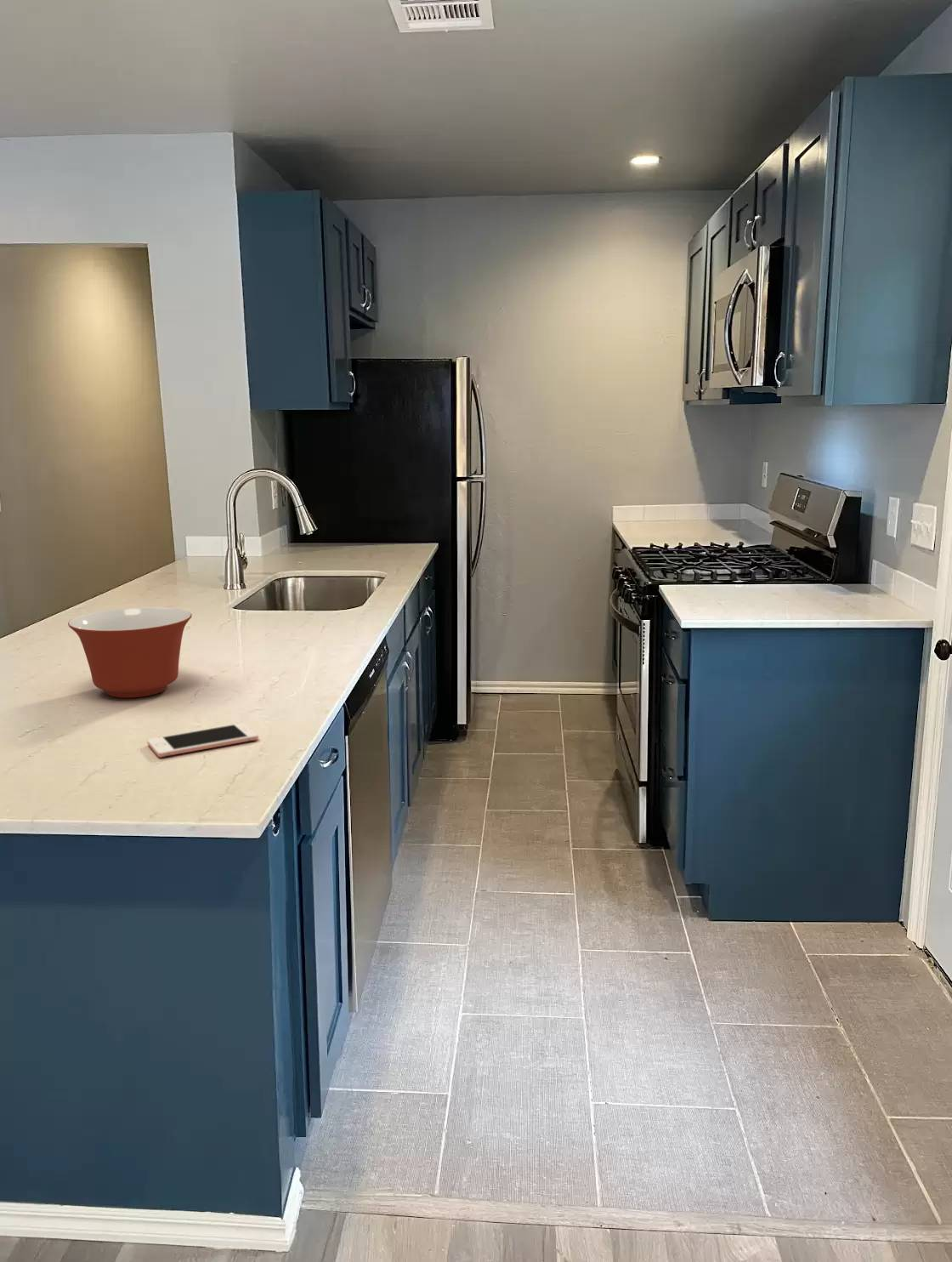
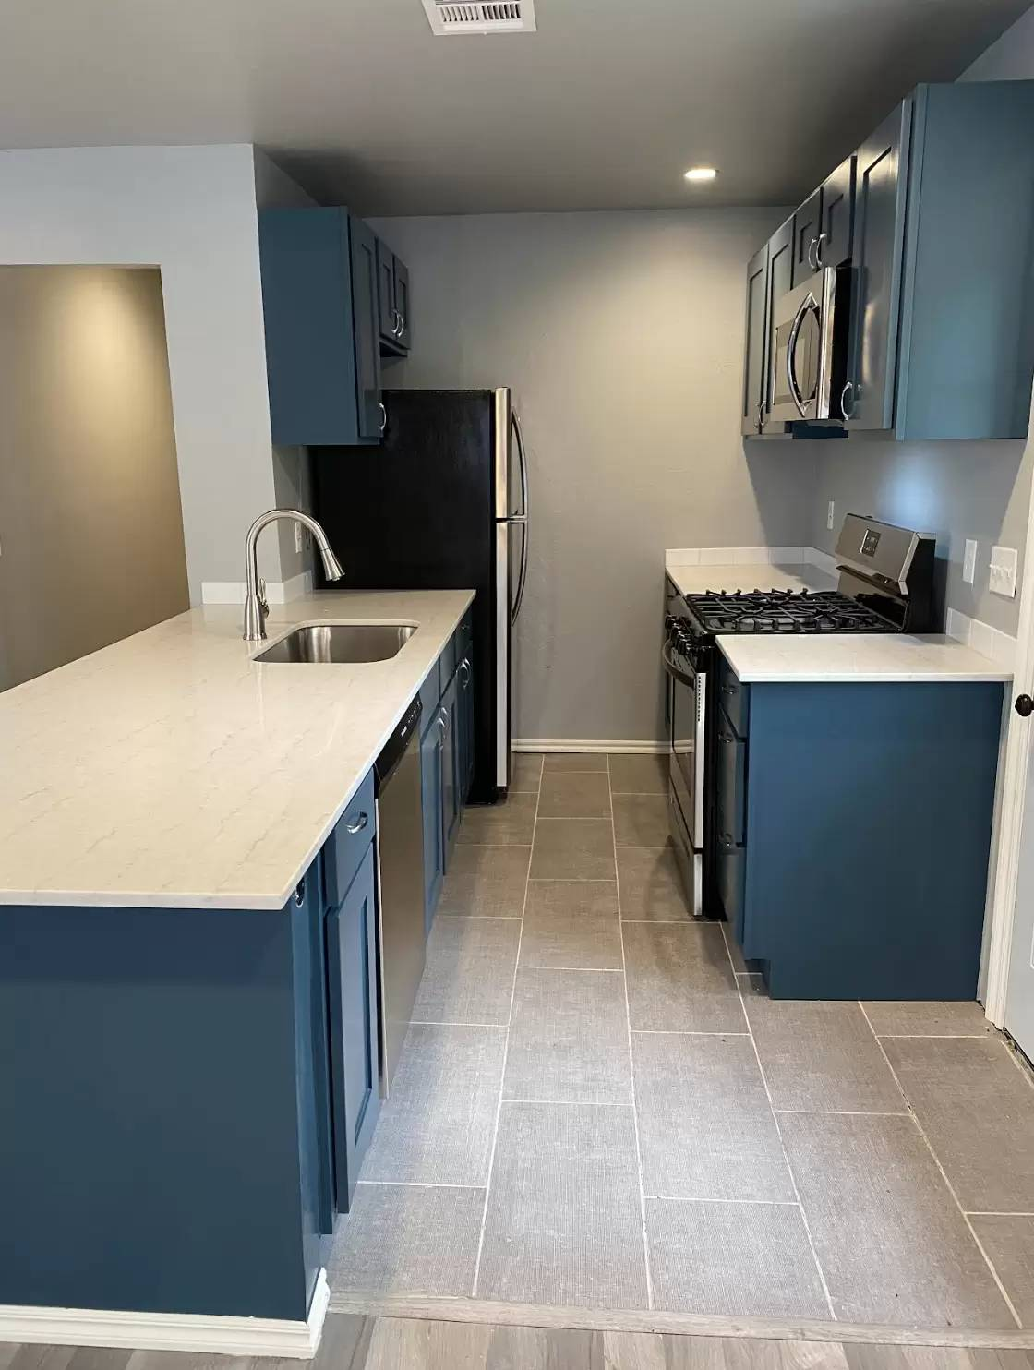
- mixing bowl [67,606,193,698]
- cell phone [146,722,259,758]
